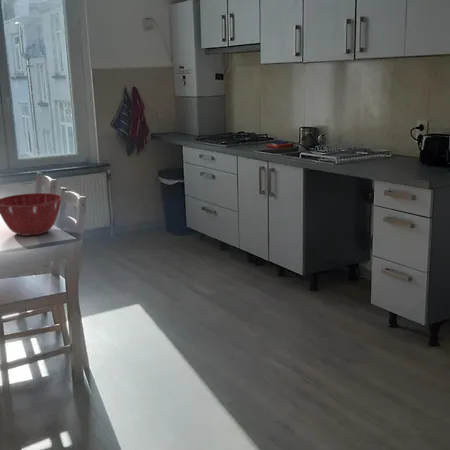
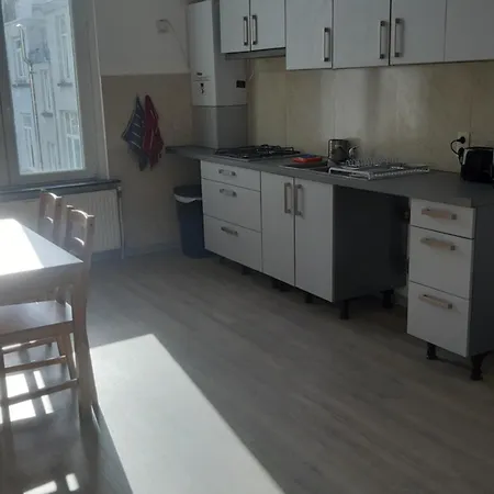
- mixing bowl [0,192,63,237]
